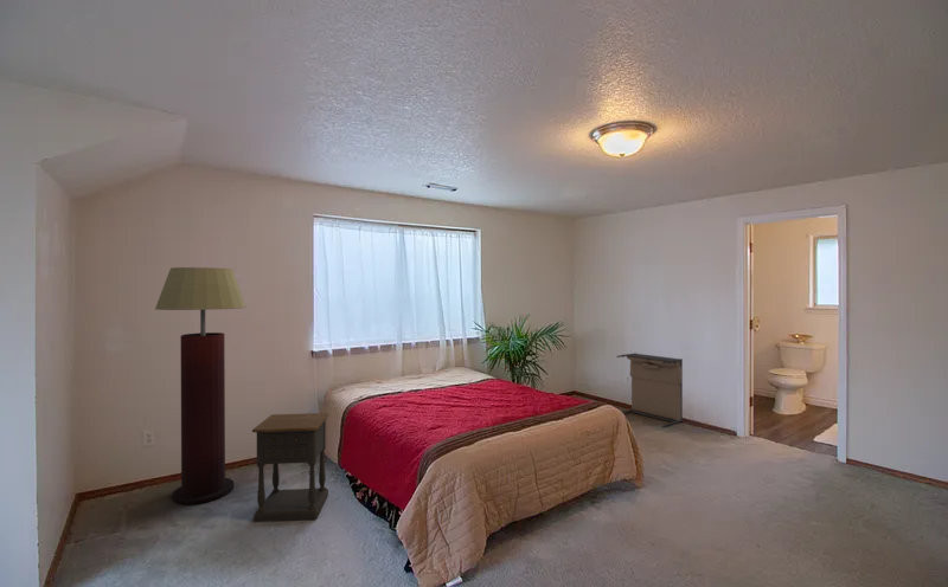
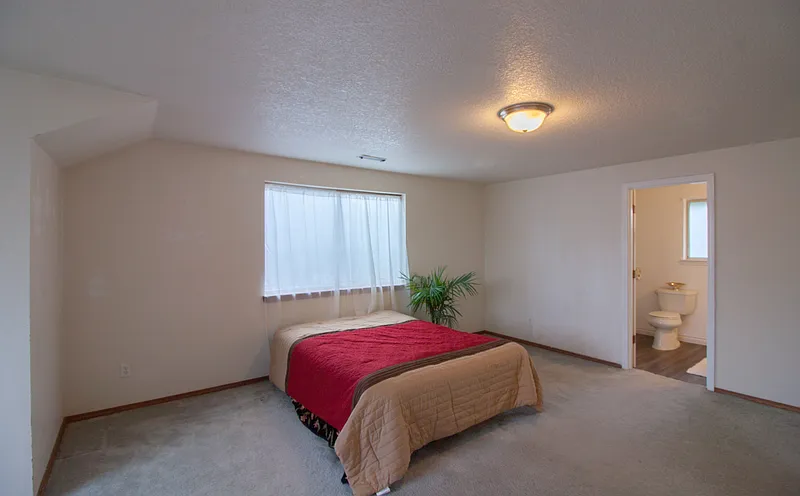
- floor lamp [154,266,248,505]
- nightstand [251,412,331,523]
- laundry hamper [615,351,684,428]
